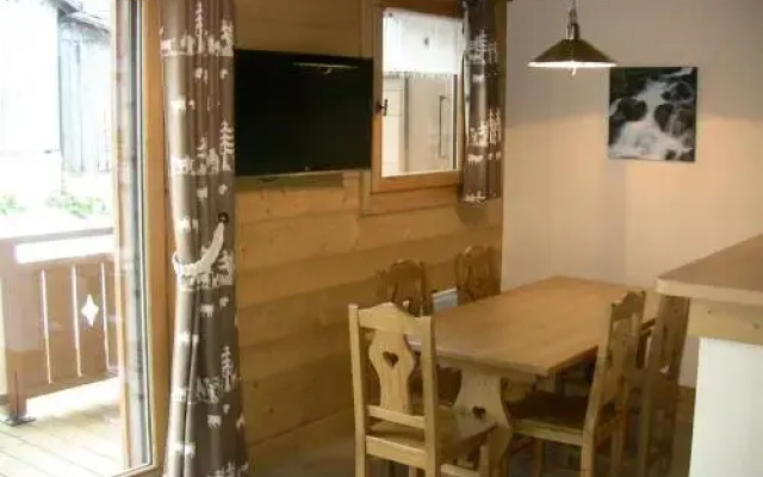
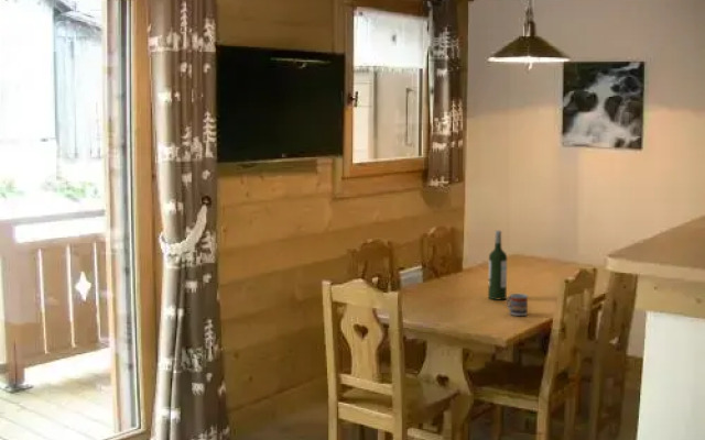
+ cup [506,293,529,317]
+ wine bottle [487,230,508,300]
